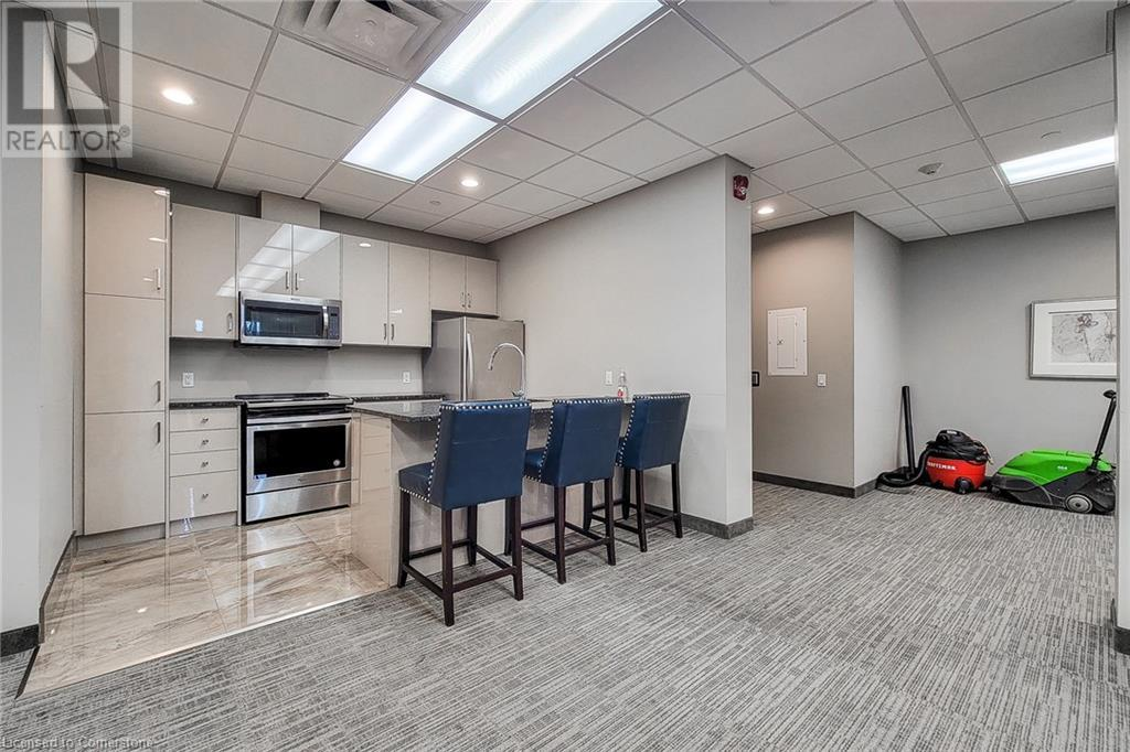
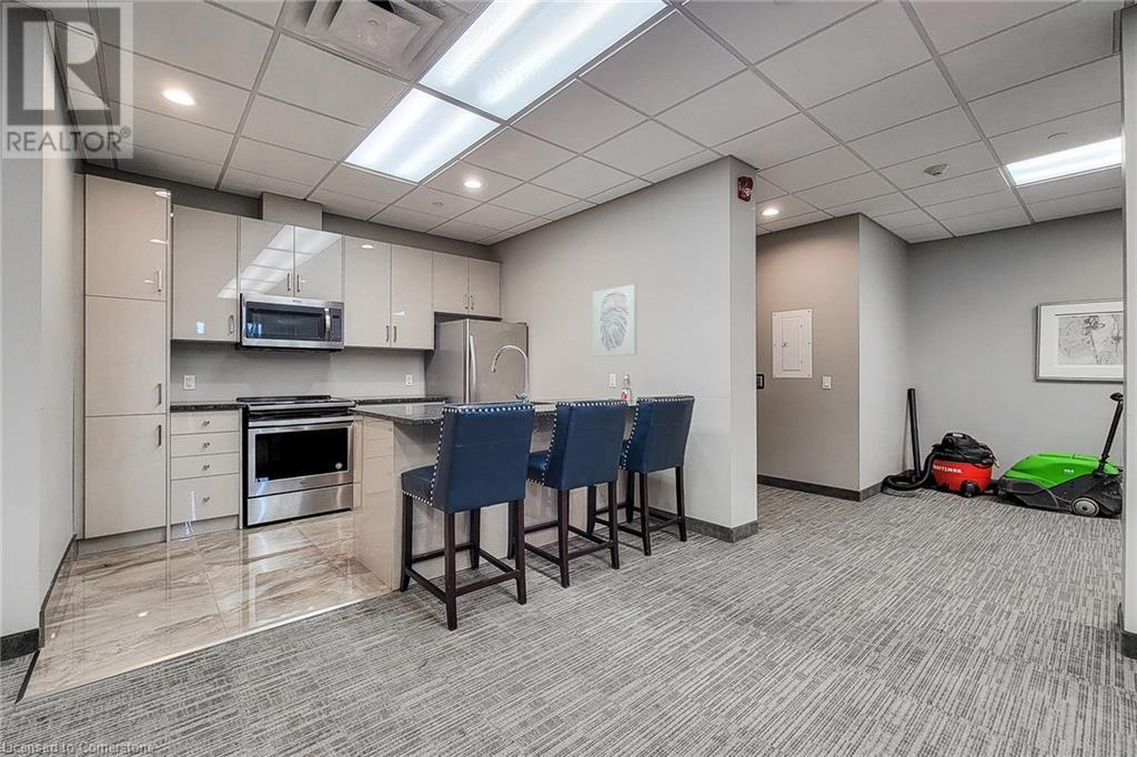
+ wall art [592,283,638,357]
